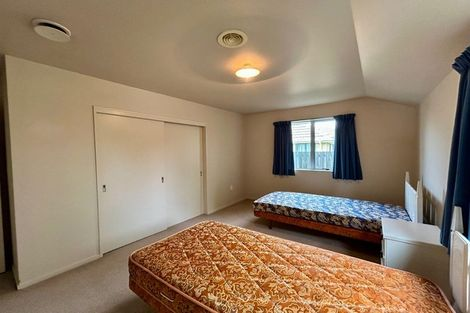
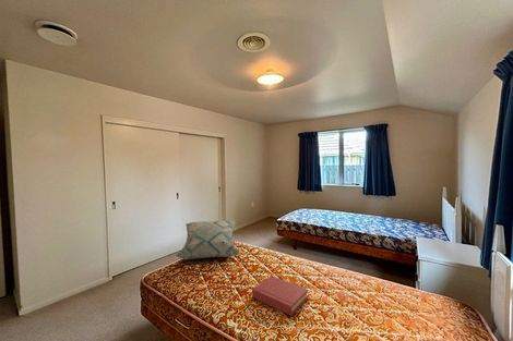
+ hardback book [251,275,309,317]
+ decorative pillow [175,219,241,260]
